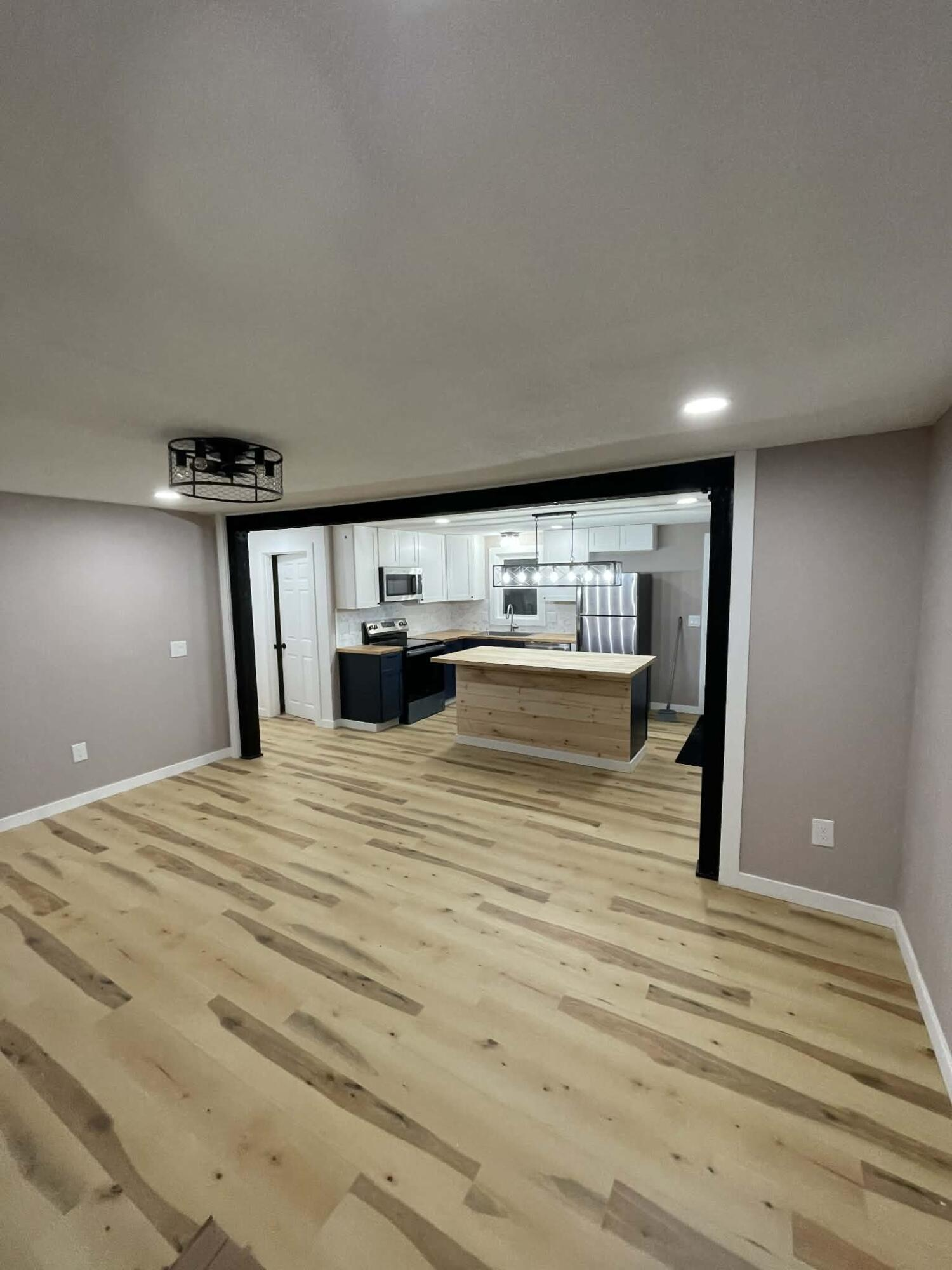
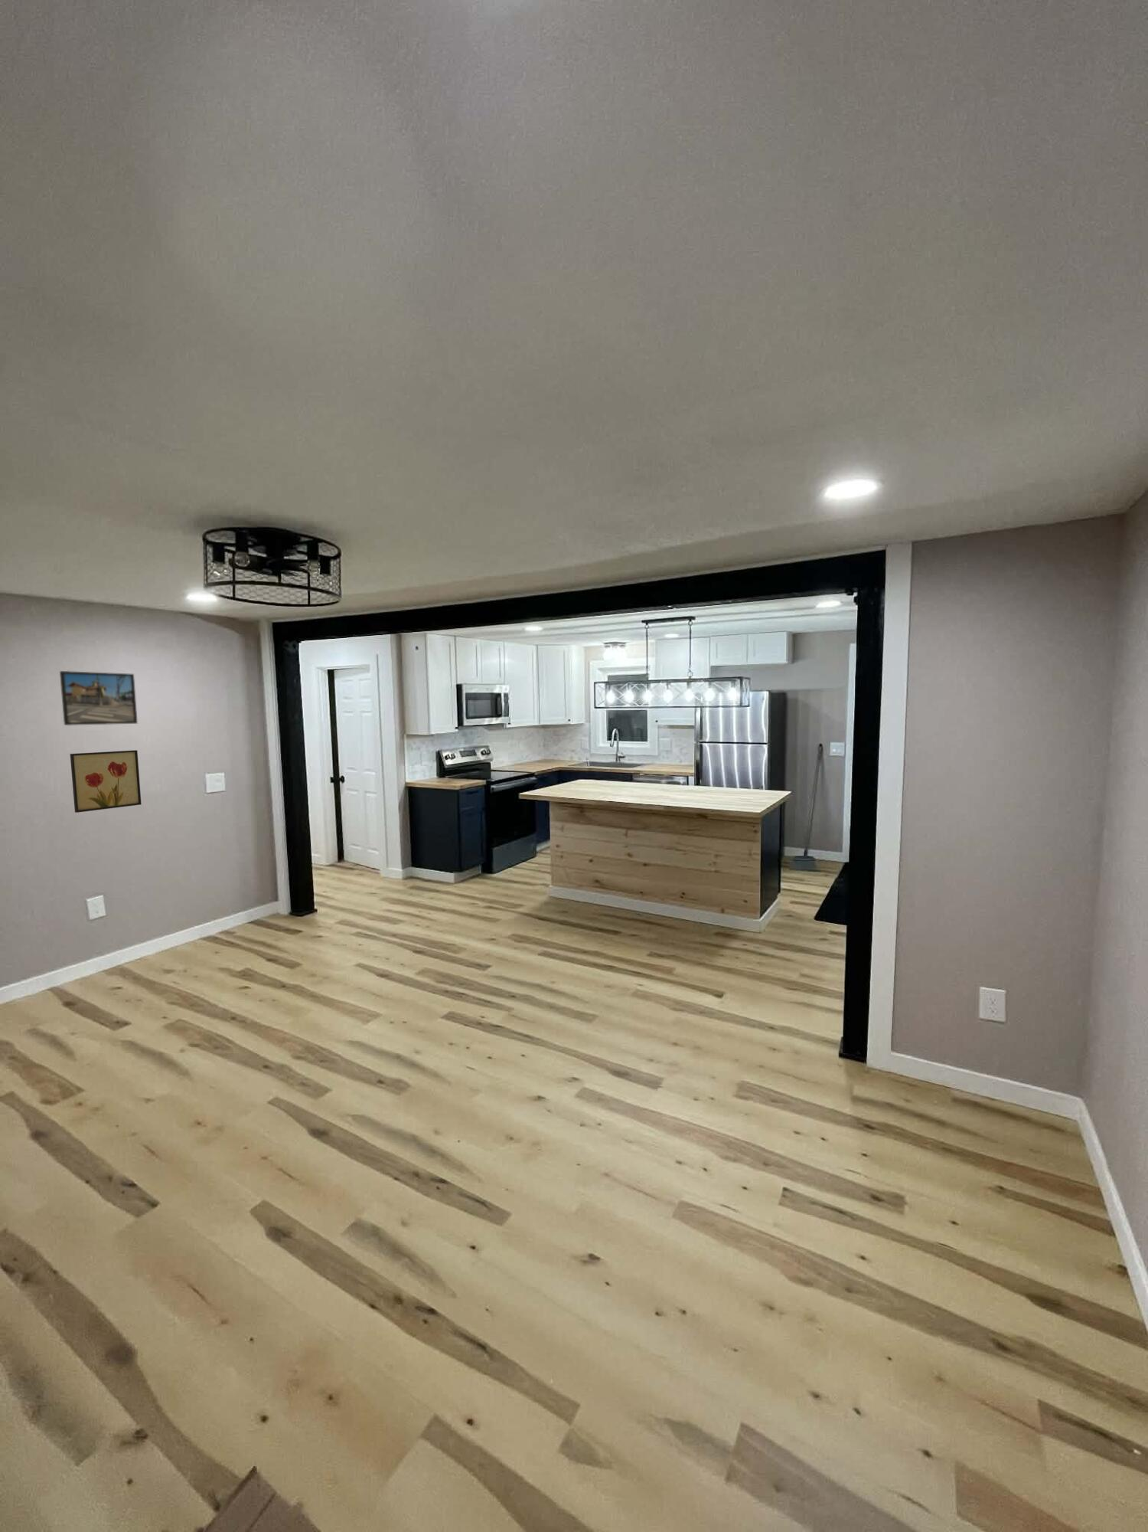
+ wall art [70,750,142,813]
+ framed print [59,671,139,726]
